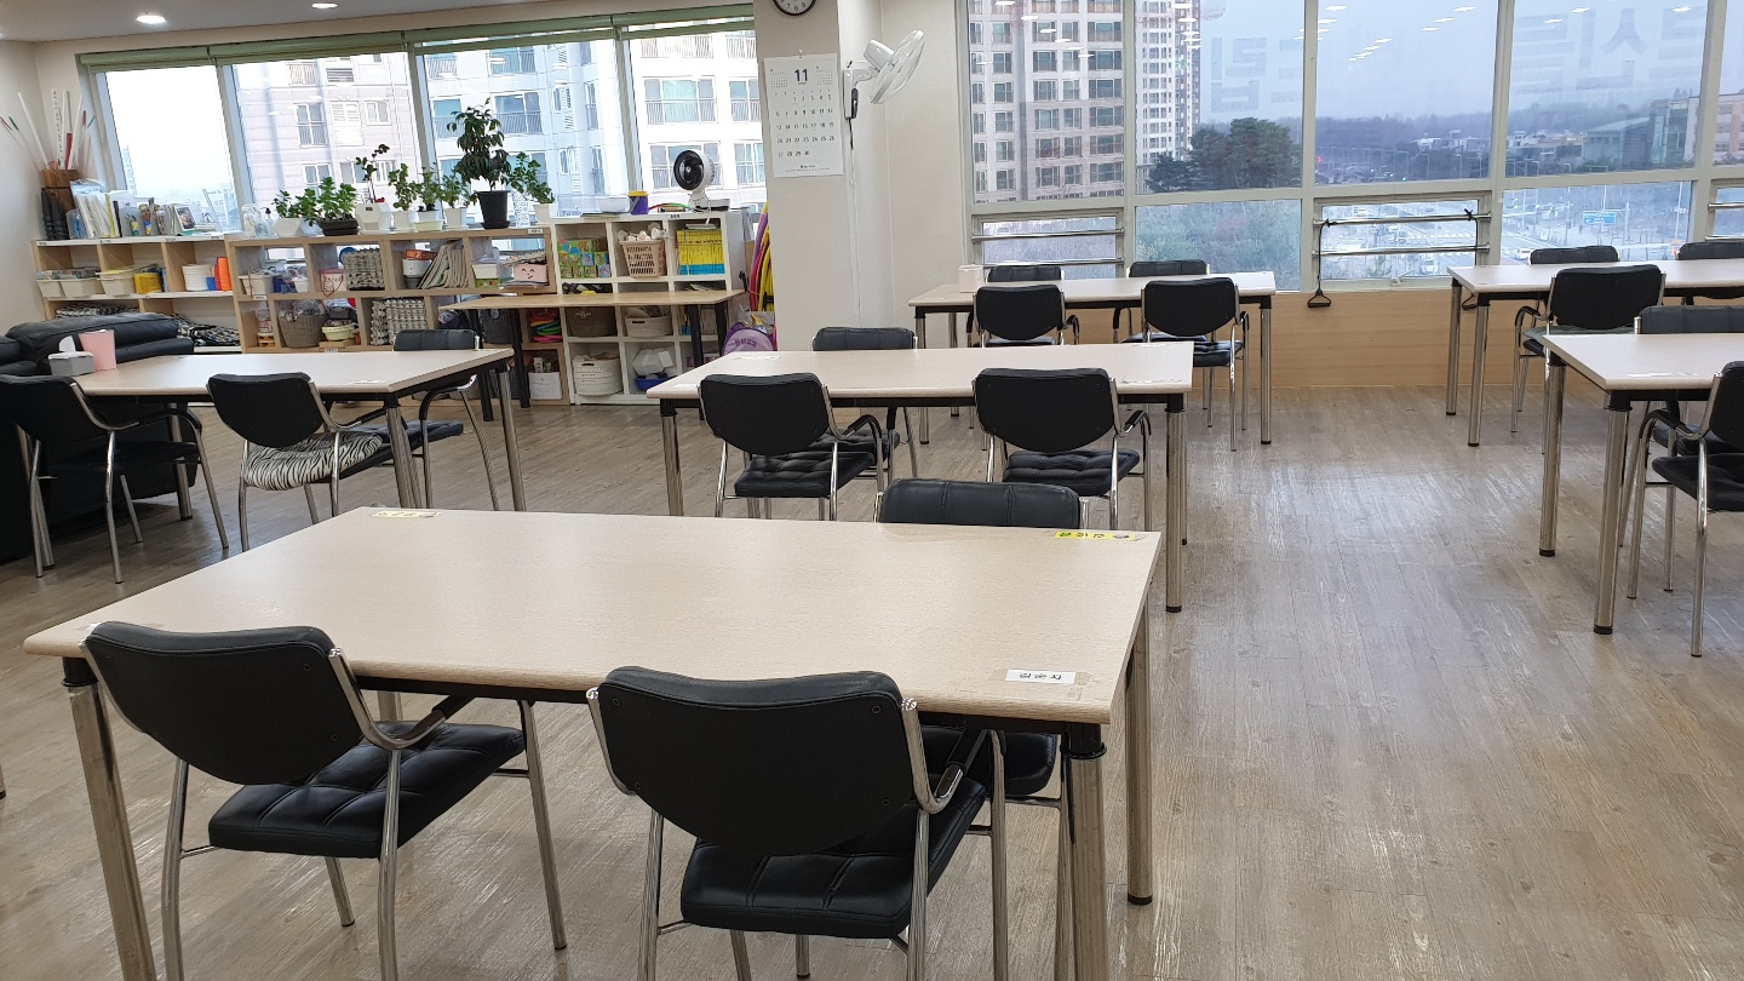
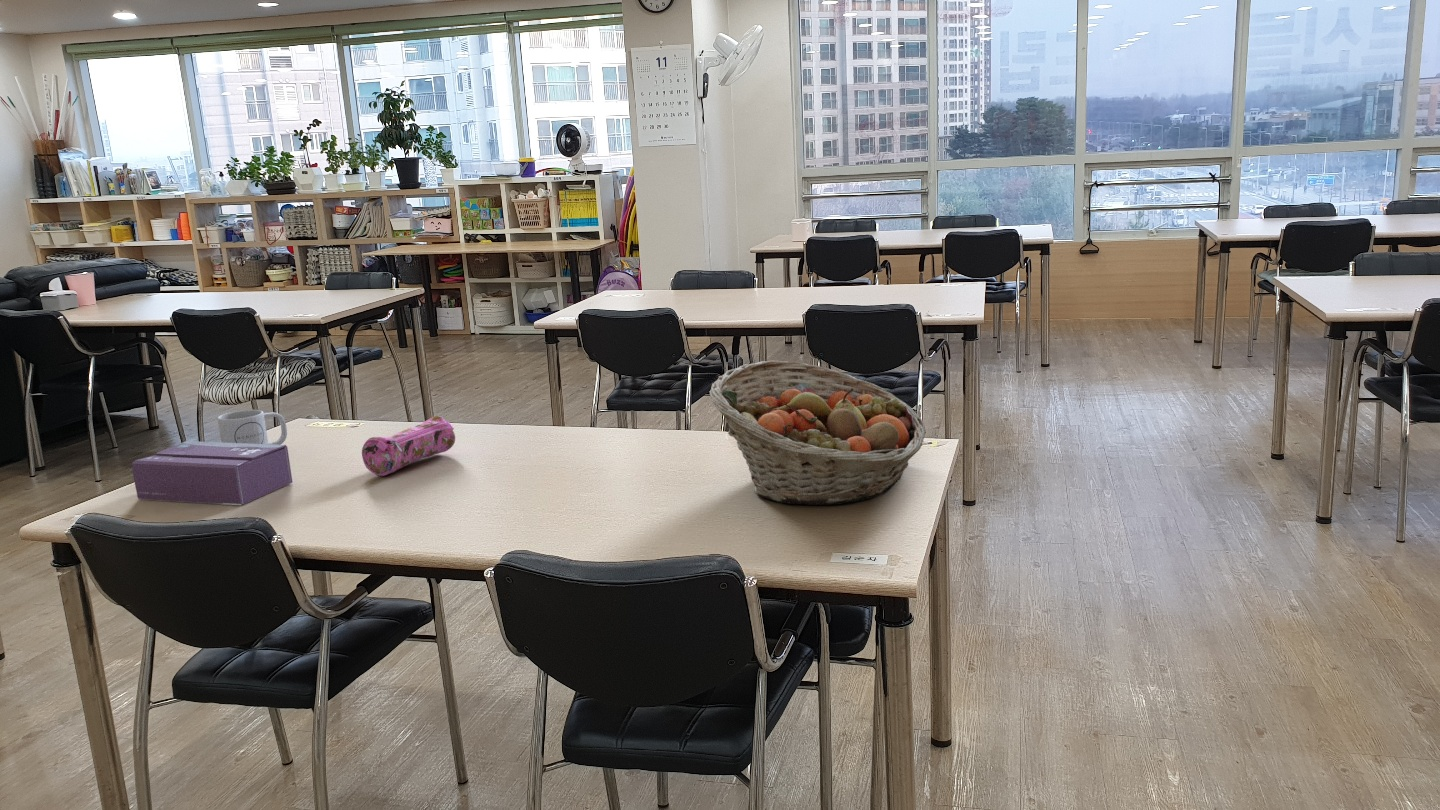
+ tissue box [130,440,293,506]
+ pencil case [361,415,456,477]
+ fruit basket [709,360,927,506]
+ mug [217,409,288,445]
